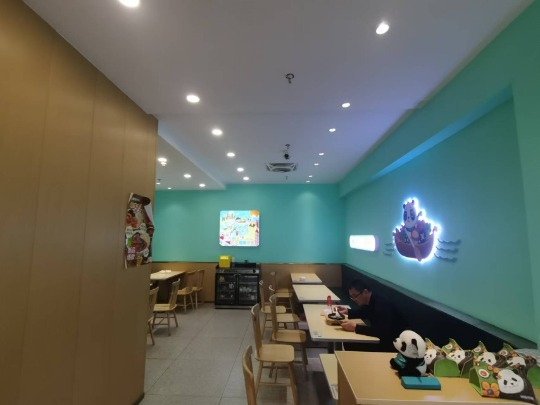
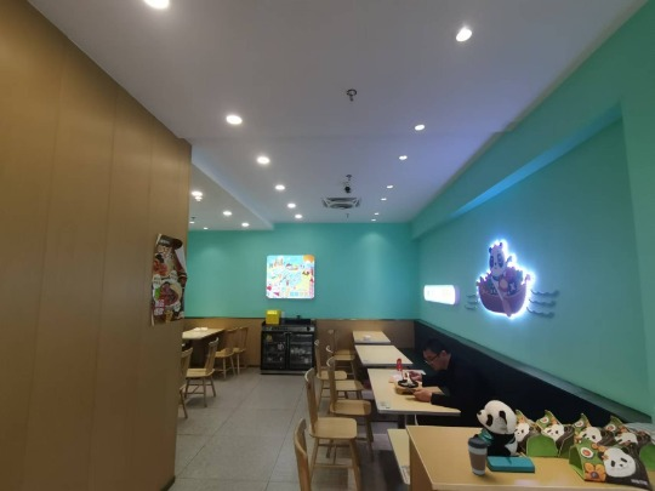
+ coffee cup [466,436,489,476]
